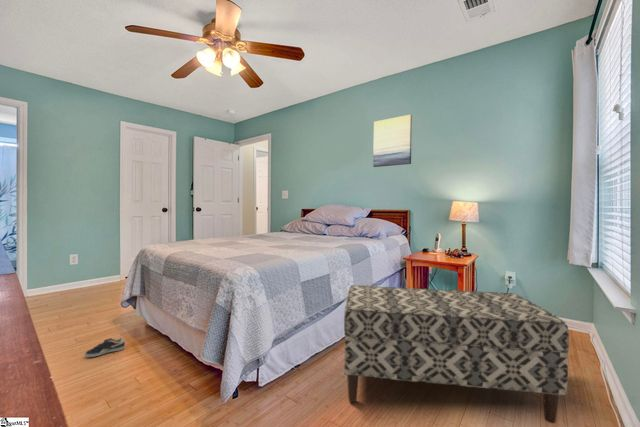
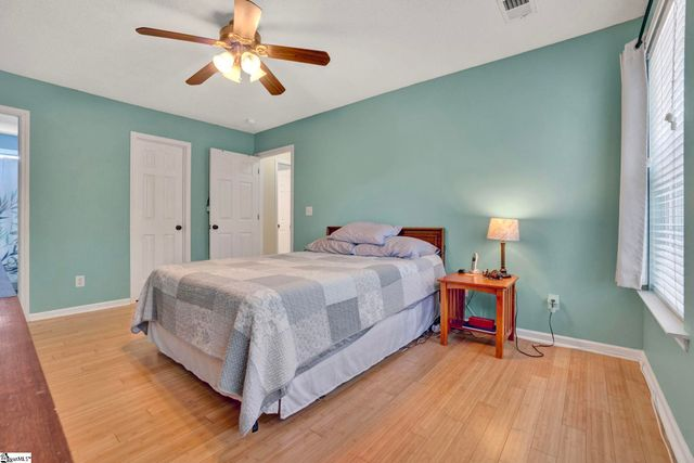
- wall art [372,114,413,168]
- sneaker [84,336,126,358]
- bench [343,284,570,424]
